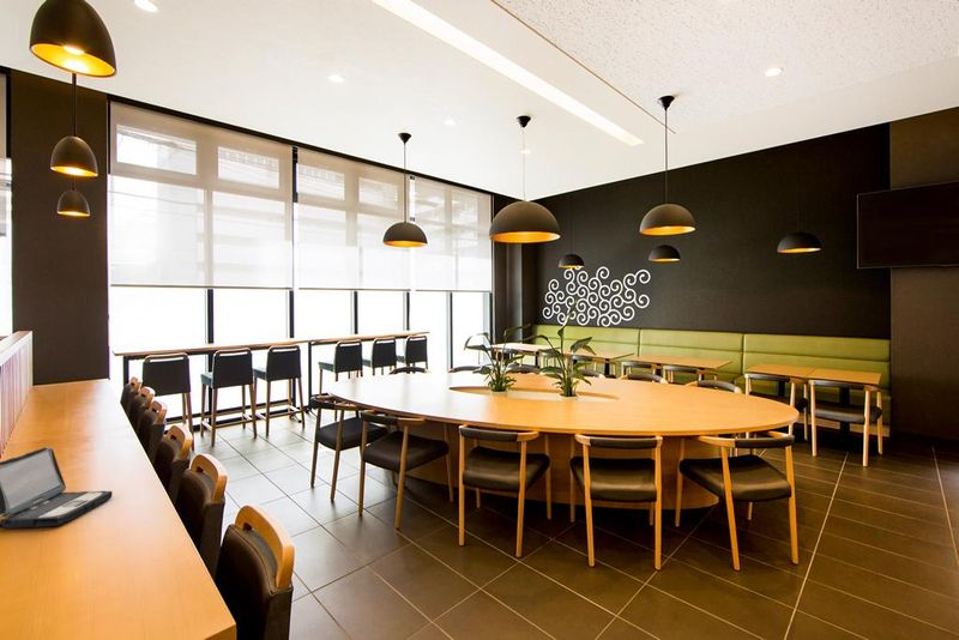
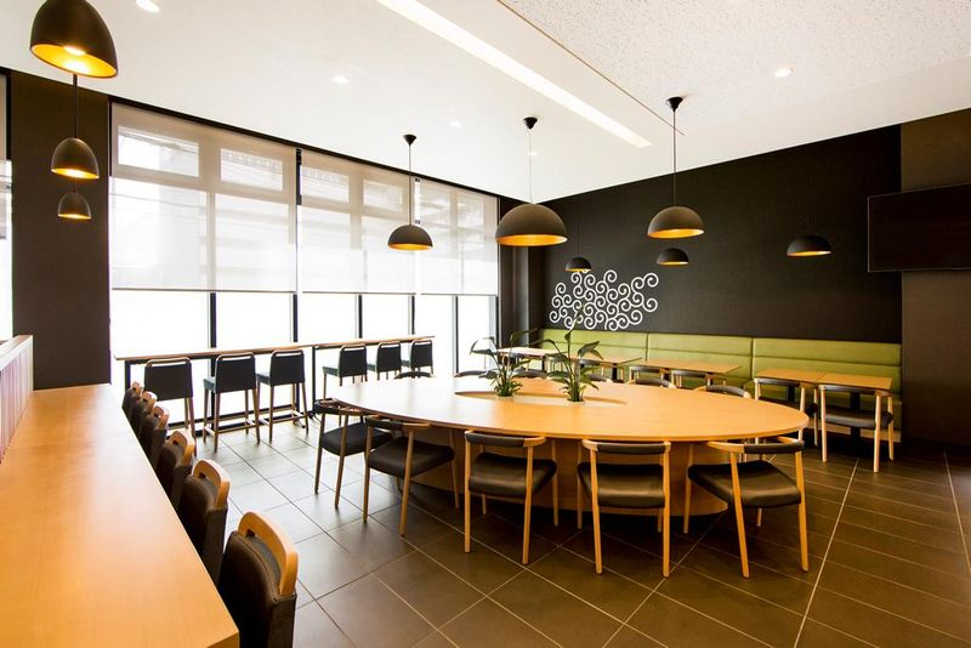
- laptop [0,446,114,530]
